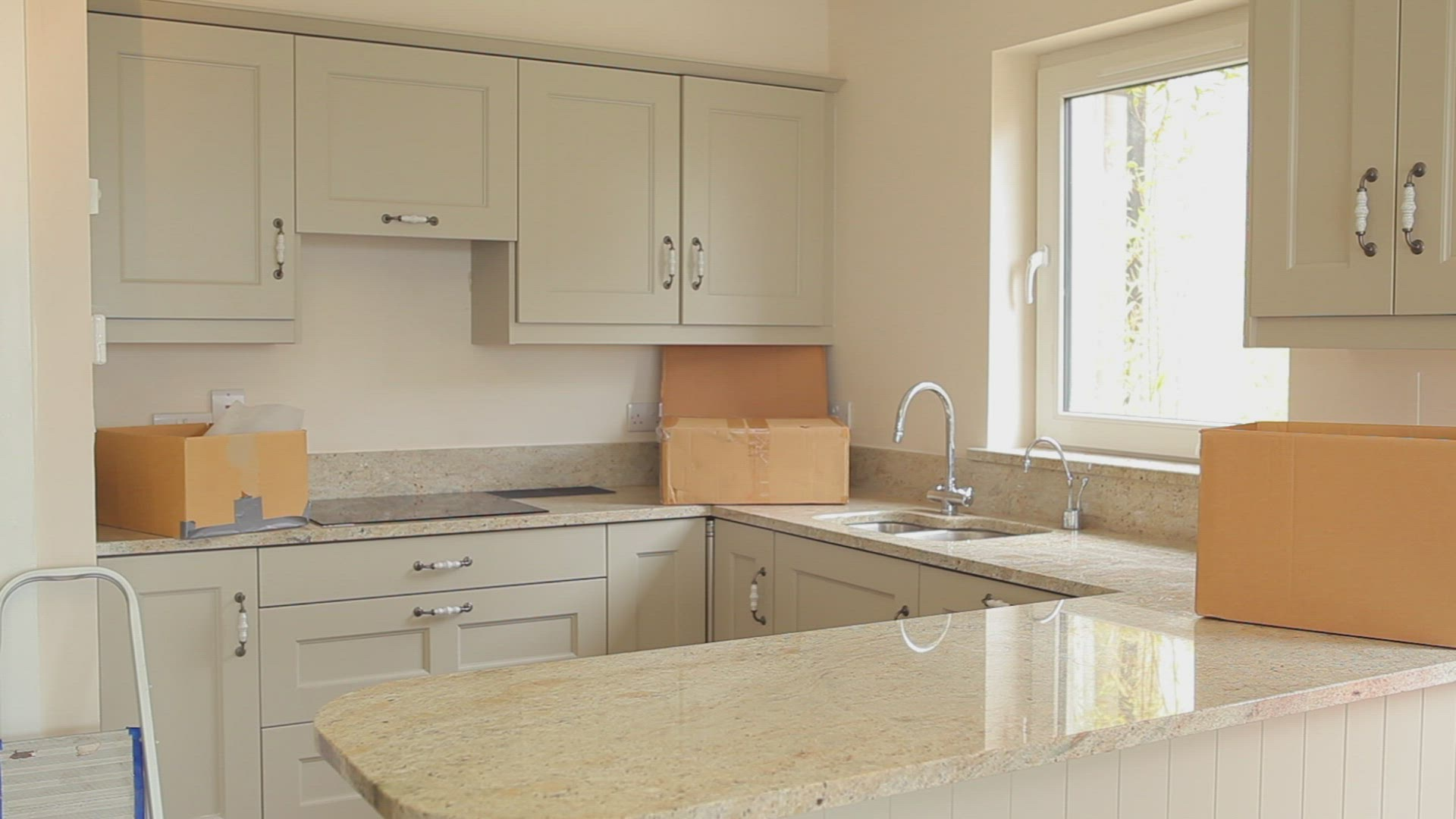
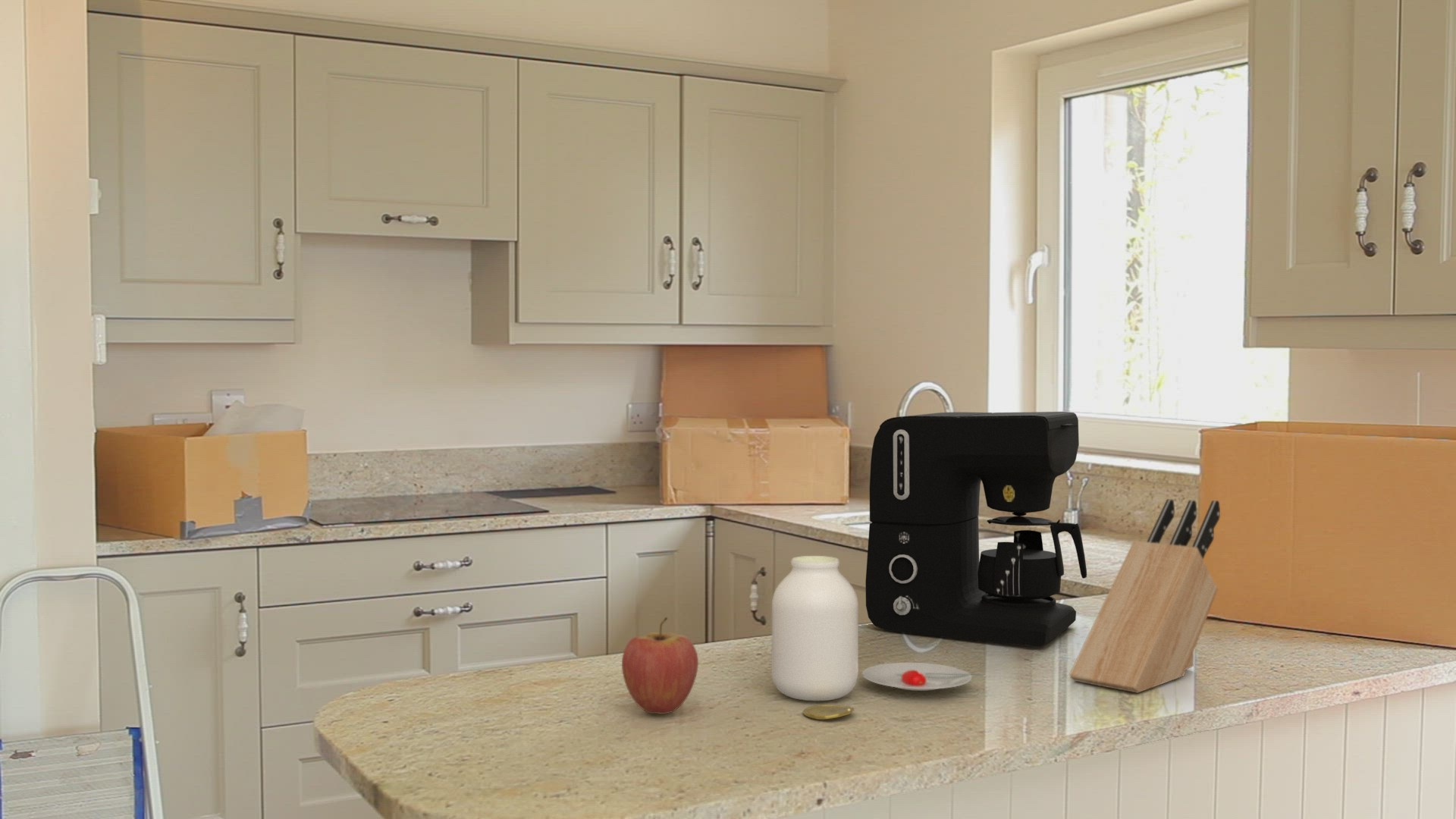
+ coffee maker [864,411,1087,647]
+ jar [771,555,987,720]
+ knife block [1068,498,1221,694]
+ fruit [621,617,699,715]
